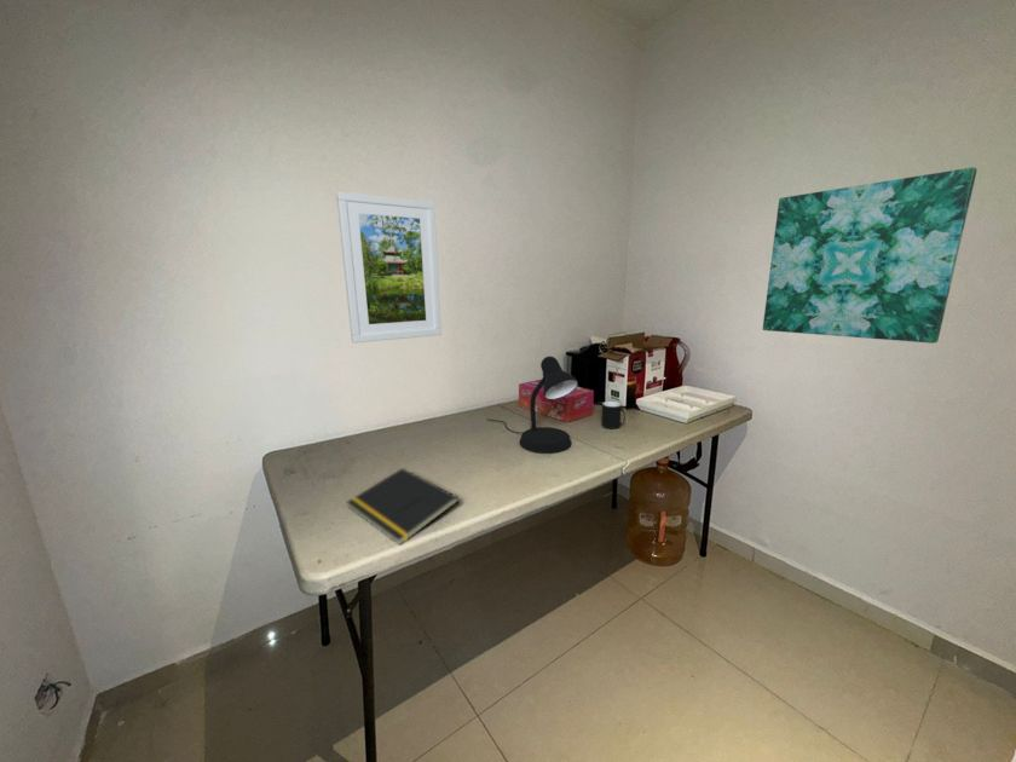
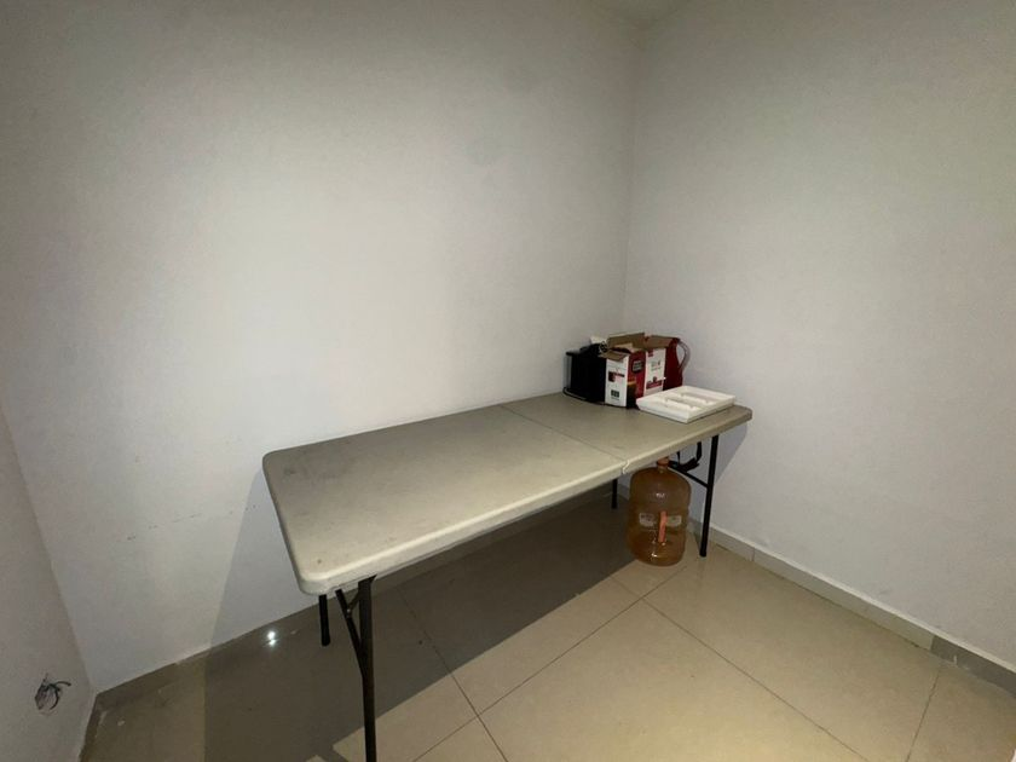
- notepad [346,467,460,545]
- cup [601,400,627,429]
- wall art [762,166,979,345]
- tissue box [518,379,595,423]
- desk lamp [486,356,579,455]
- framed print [335,191,443,344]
